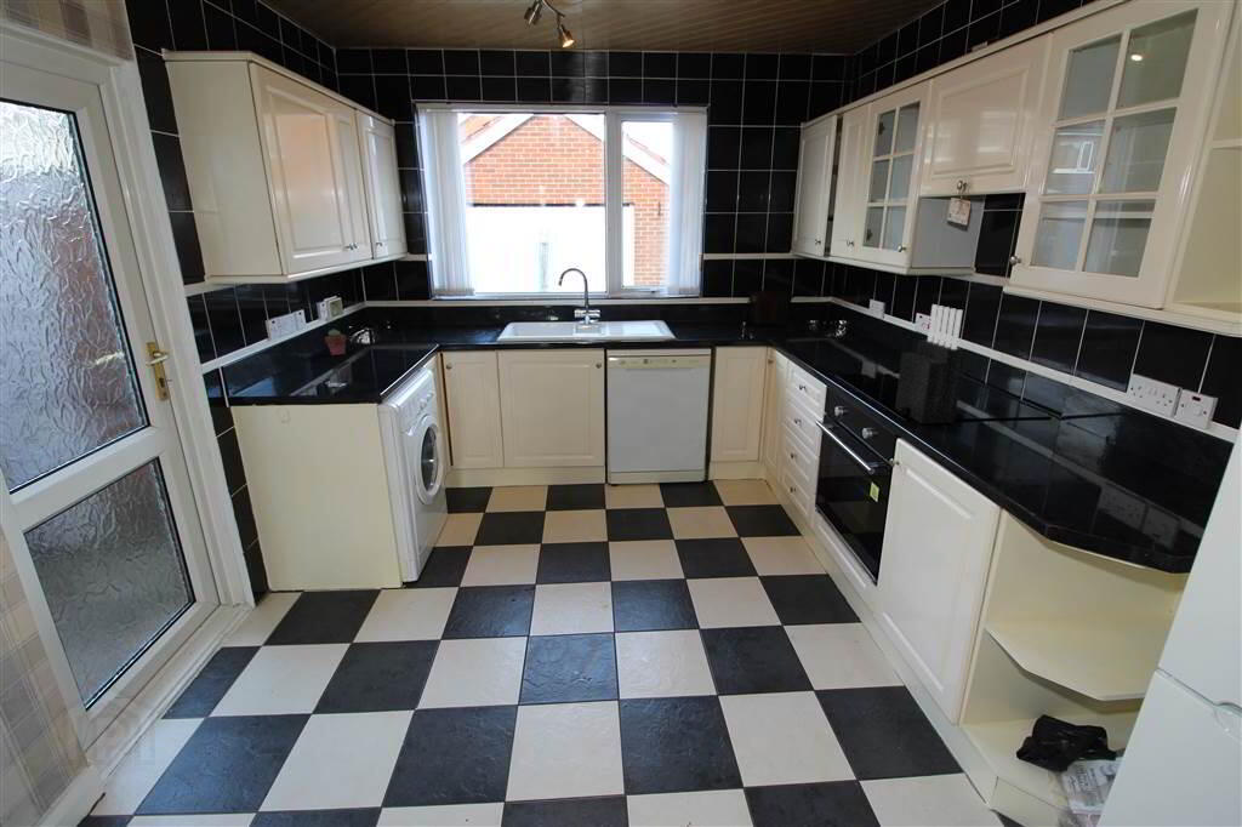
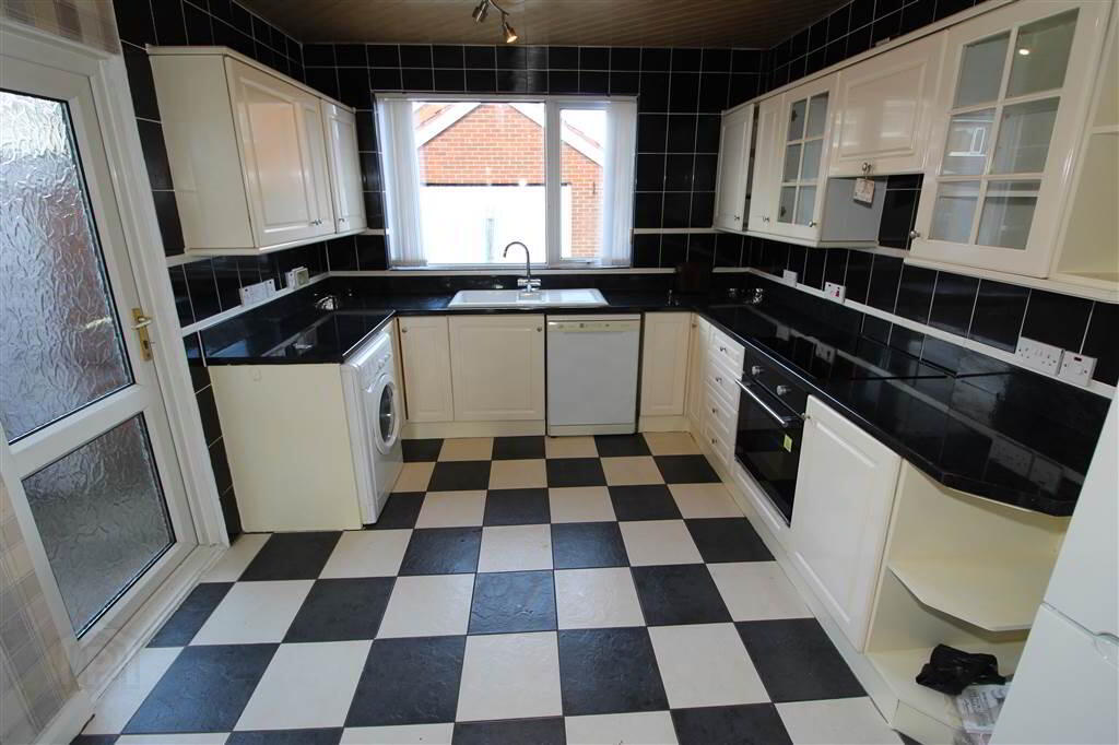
- knife block [894,303,967,424]
- potted succulent [324,327,347,357]
